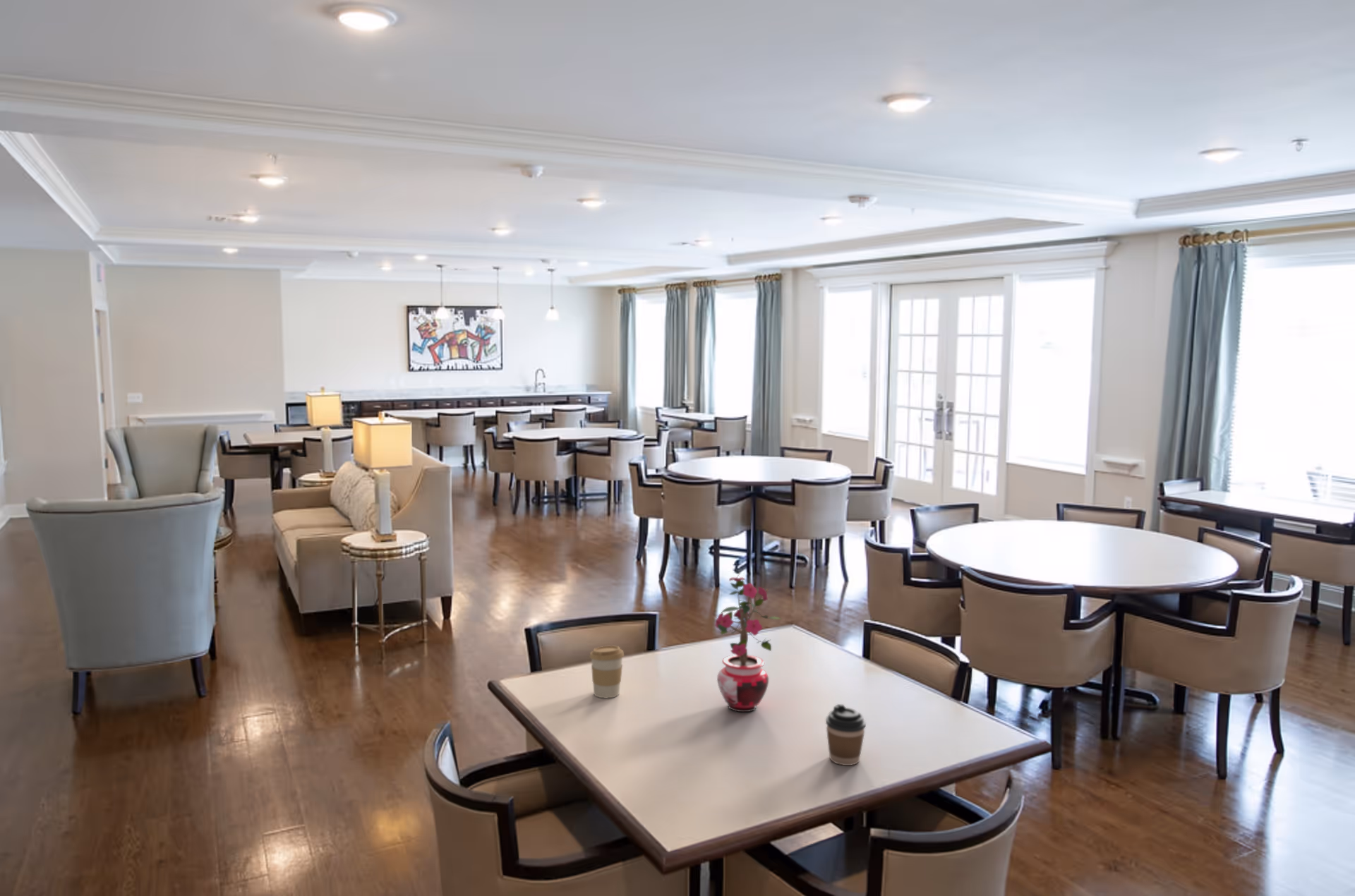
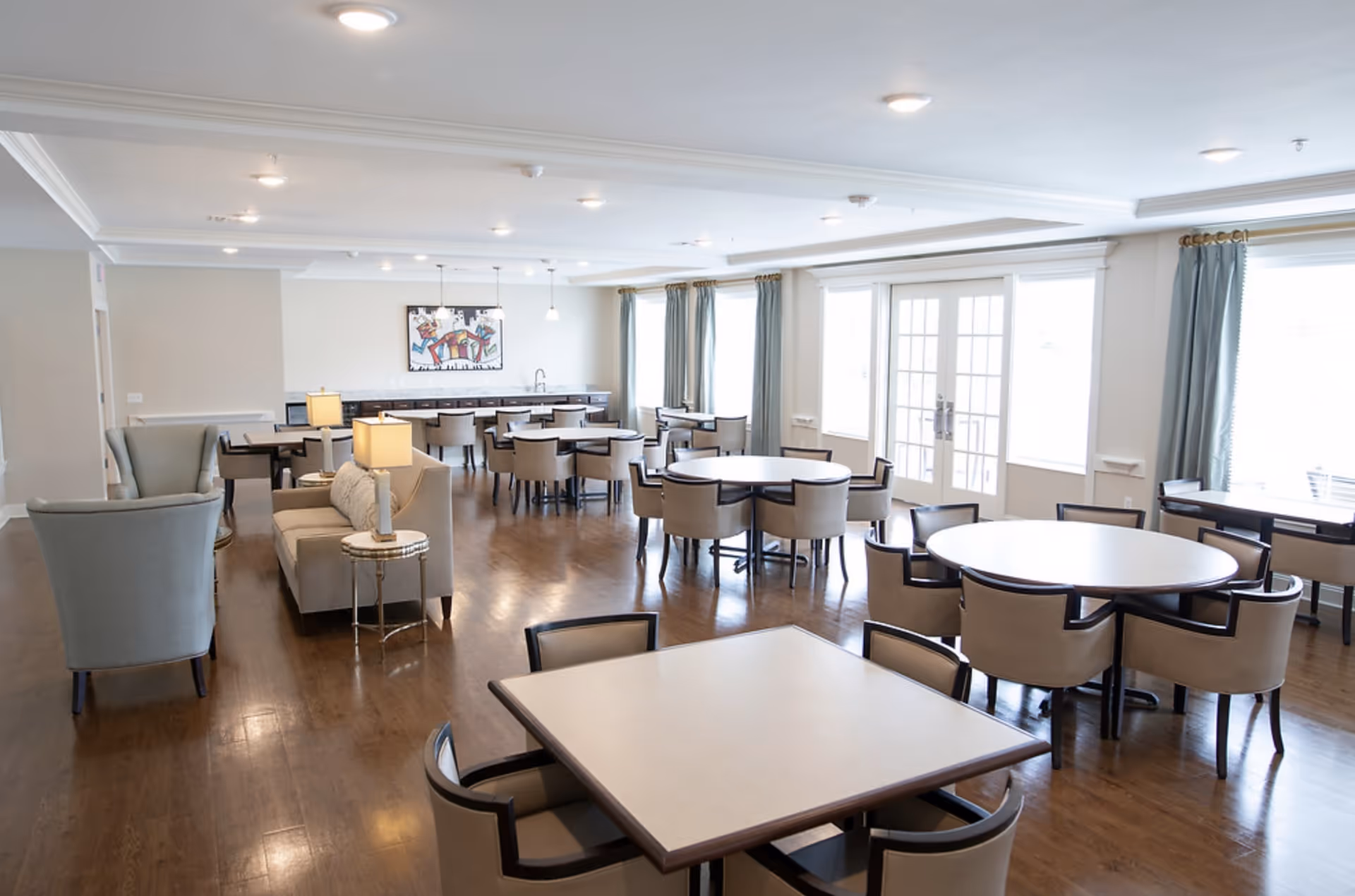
- coffee cup [589,645,625,699]
- potted plant [713,571,783,713]
- coffee cup [825,703,867,766]
